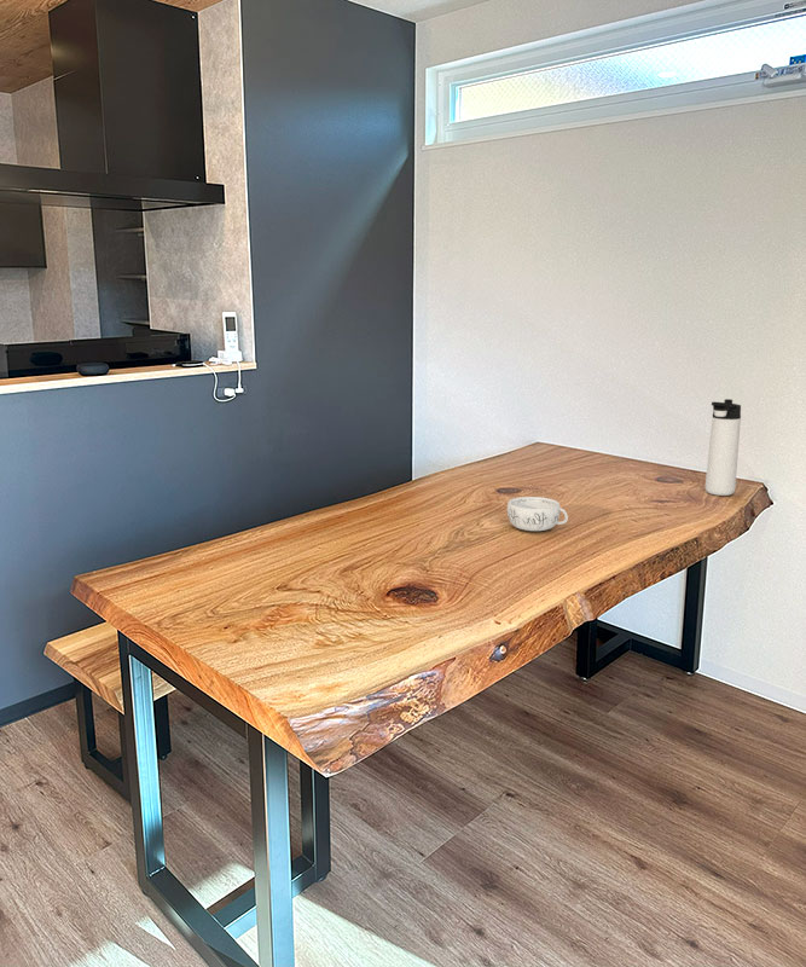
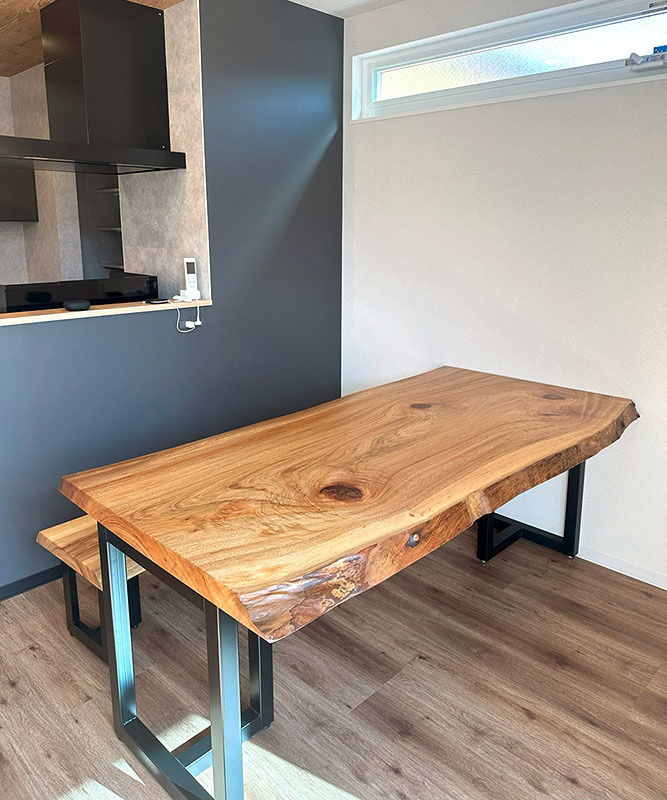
- decorative bowl [506,496,569,532]
- thermos bottle [704,398,742,497]
